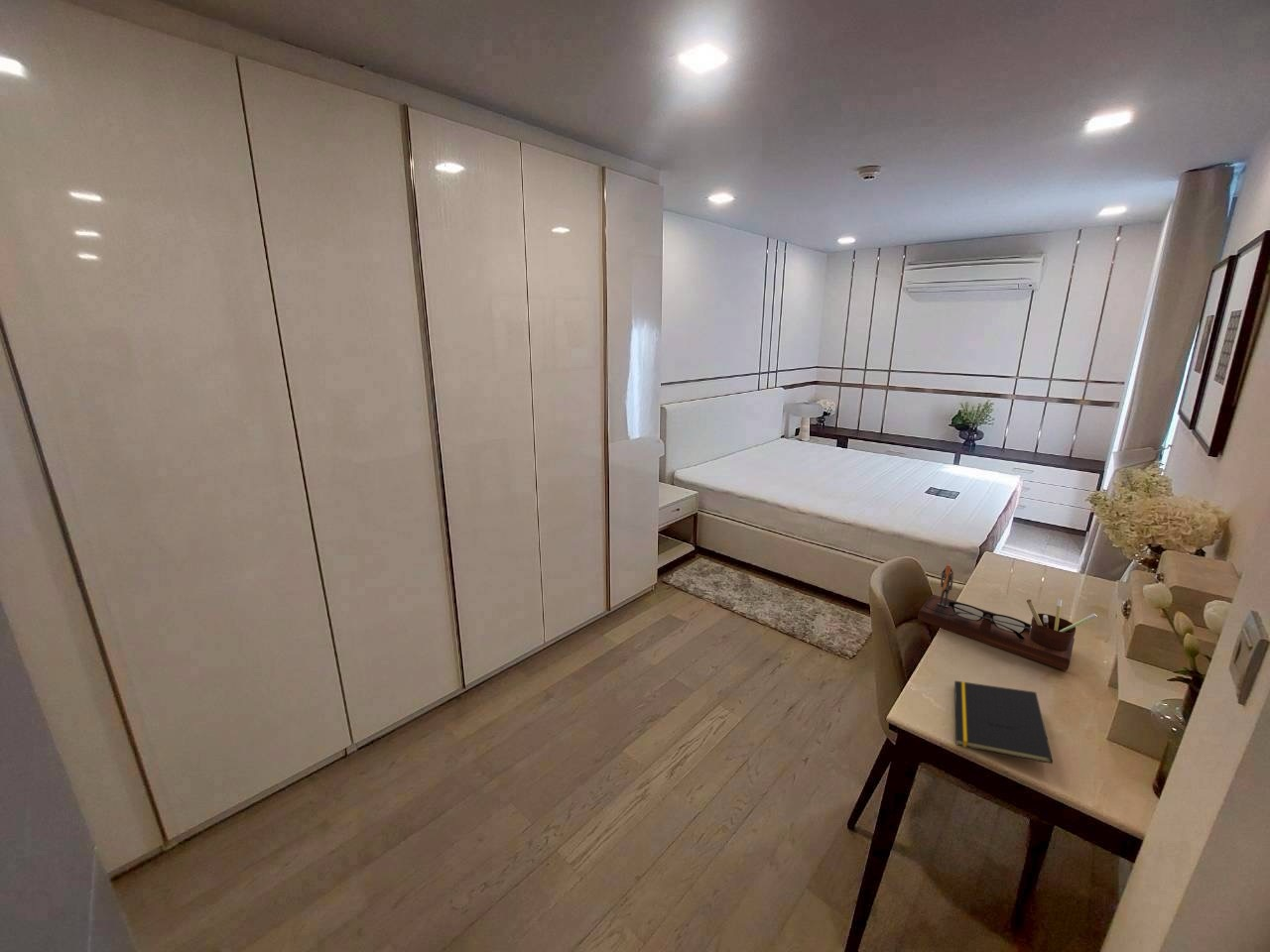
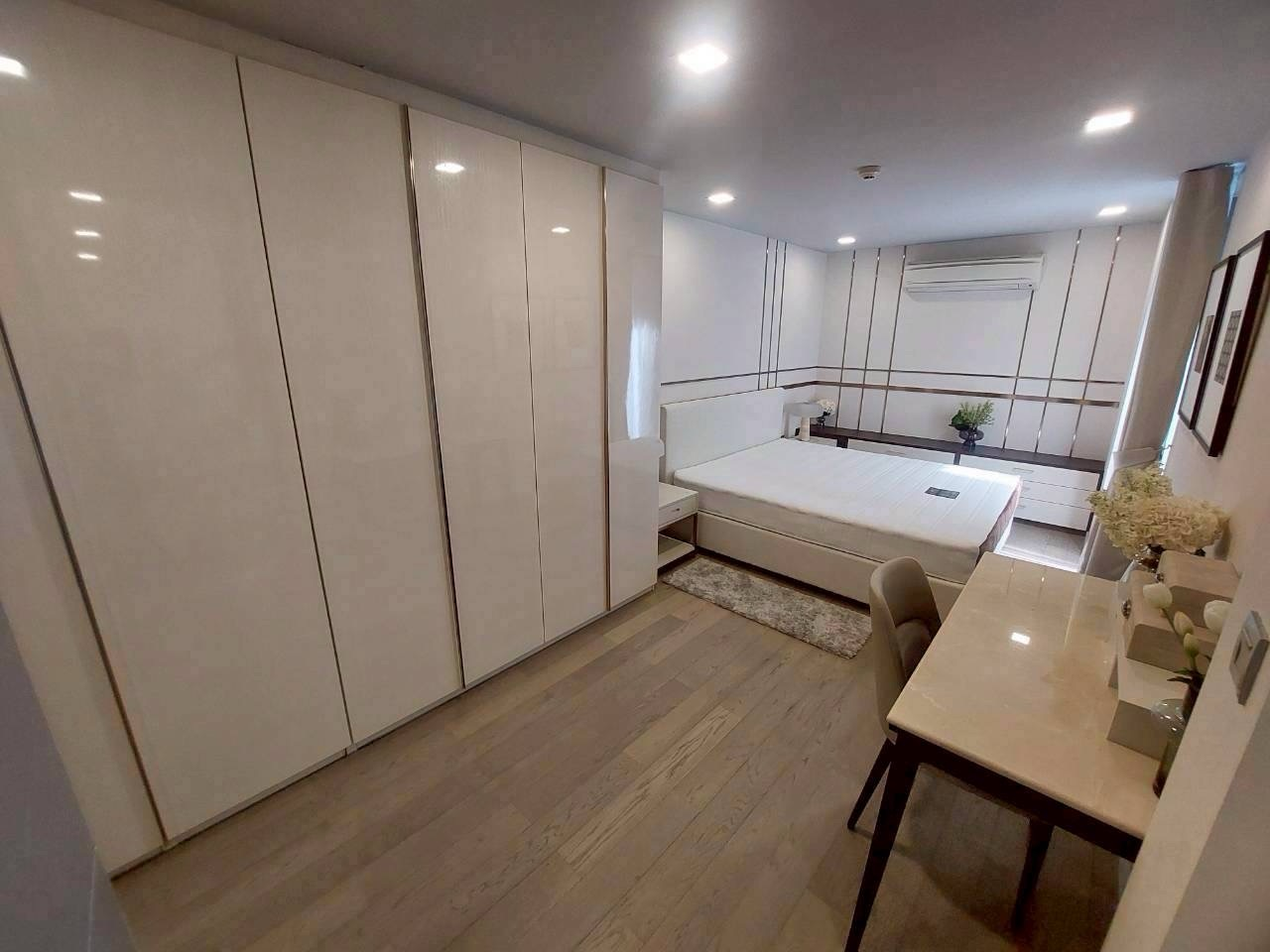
- notepad [953,680,1054,765]
- desk organizer [917,563,1098,671]
